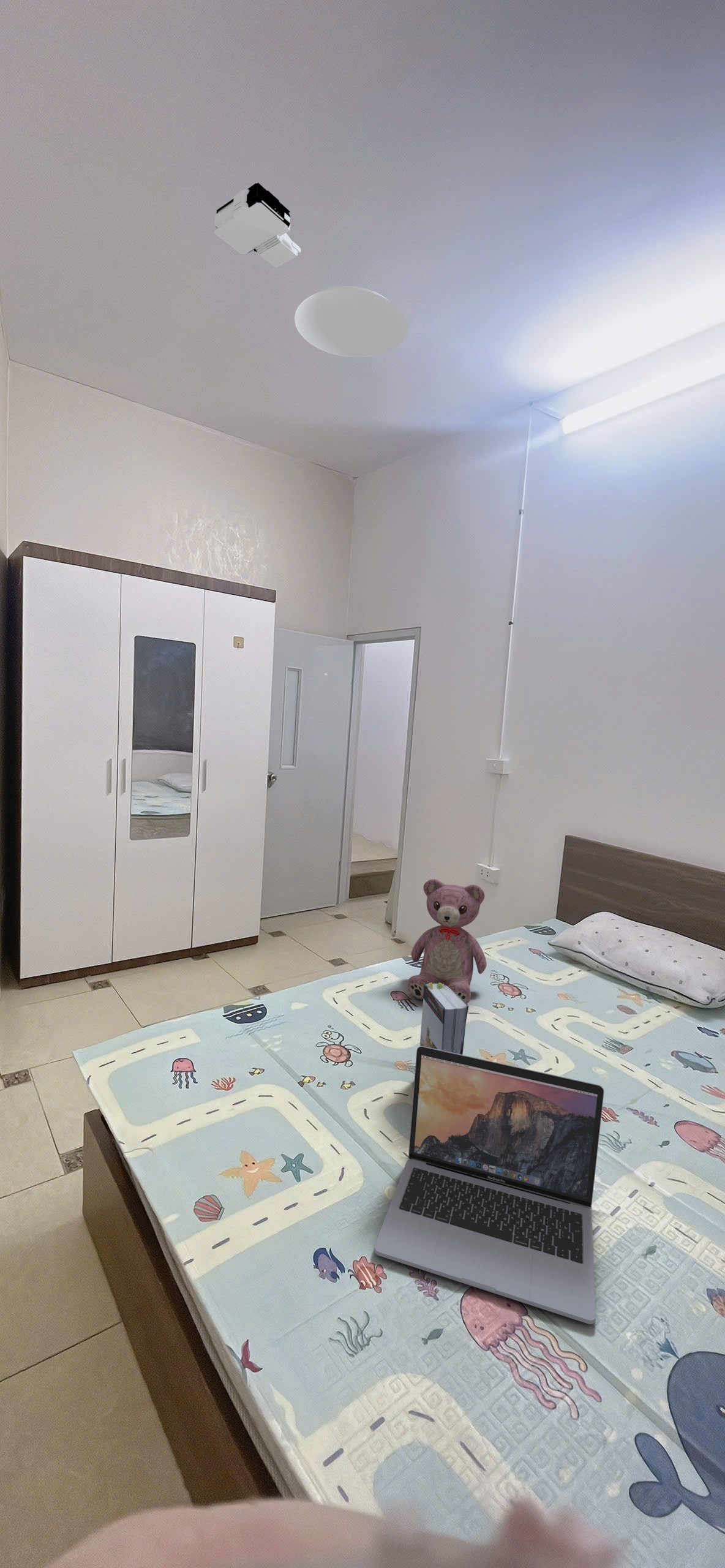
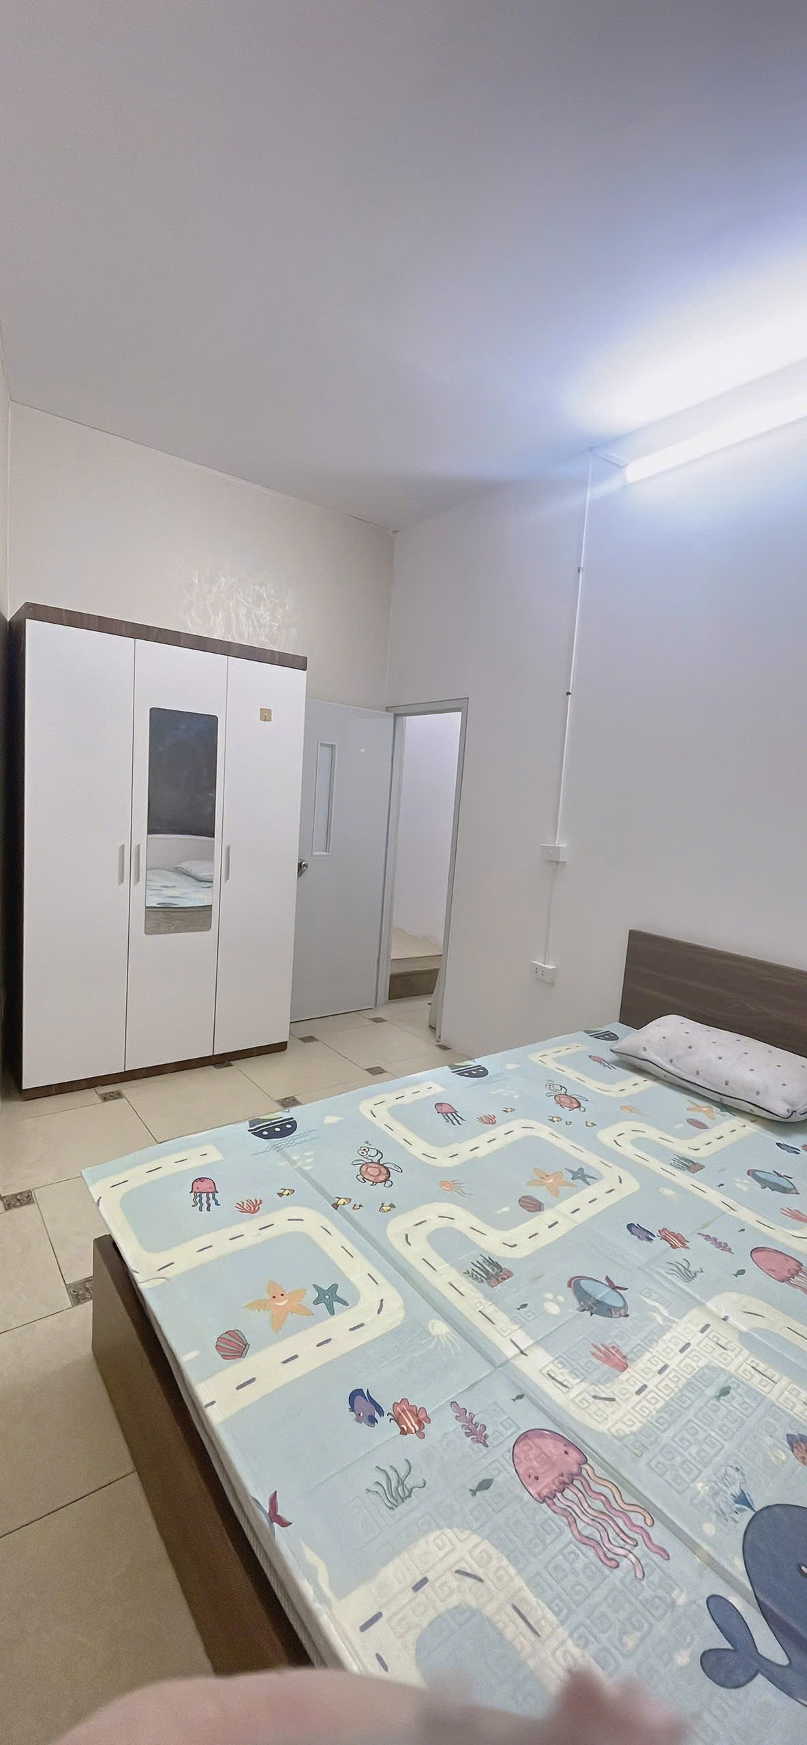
- book [419,982,469,1055]
- ceiling light [214,181,409,358]
- teddy bear [407,878,487,1004]
- laptop [374,1046,604,1325]
